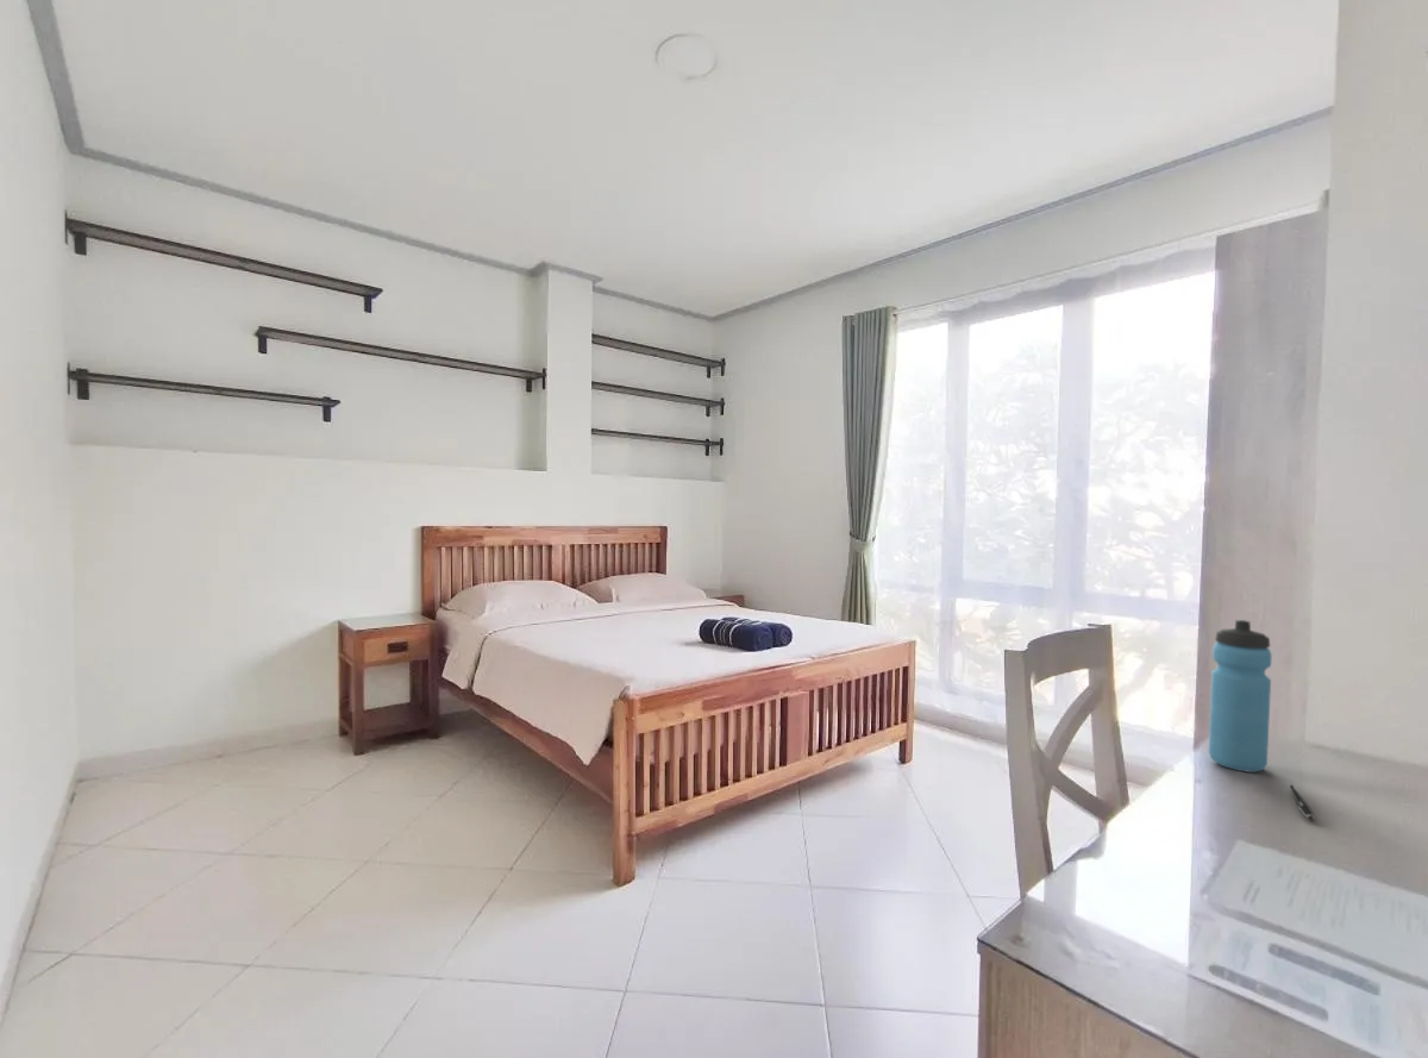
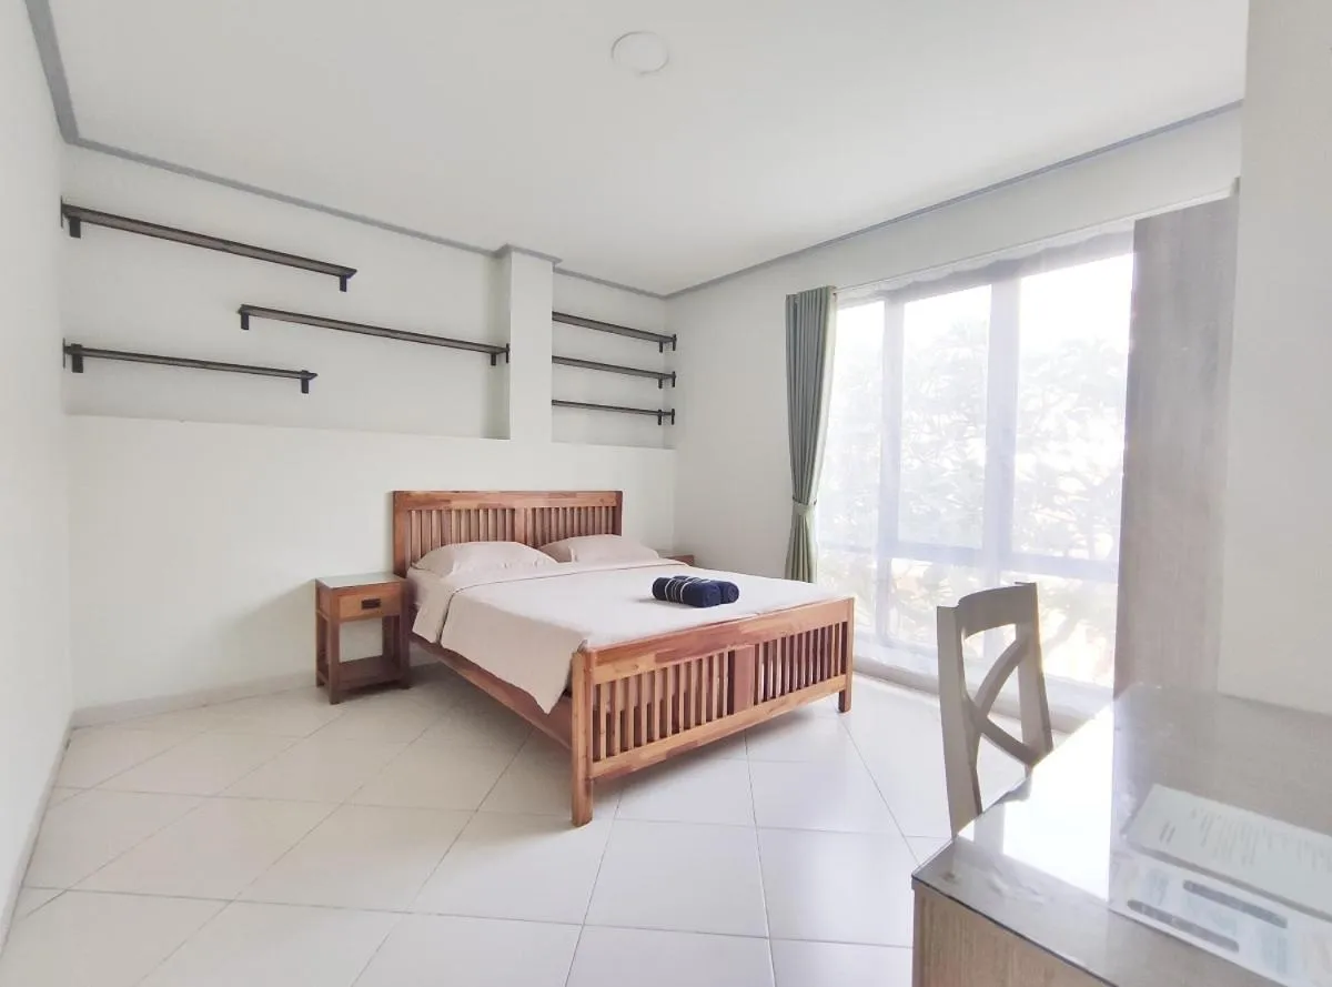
- water bottle [1208,619,1273,774]
- pen [1289,784,1315,822]
